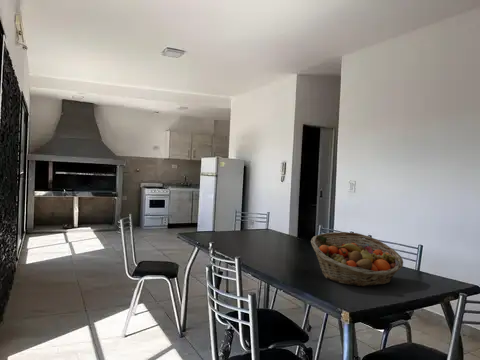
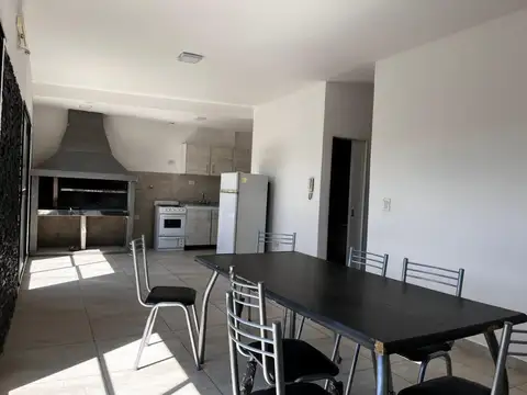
- fruit basket [310,231,404,288]
